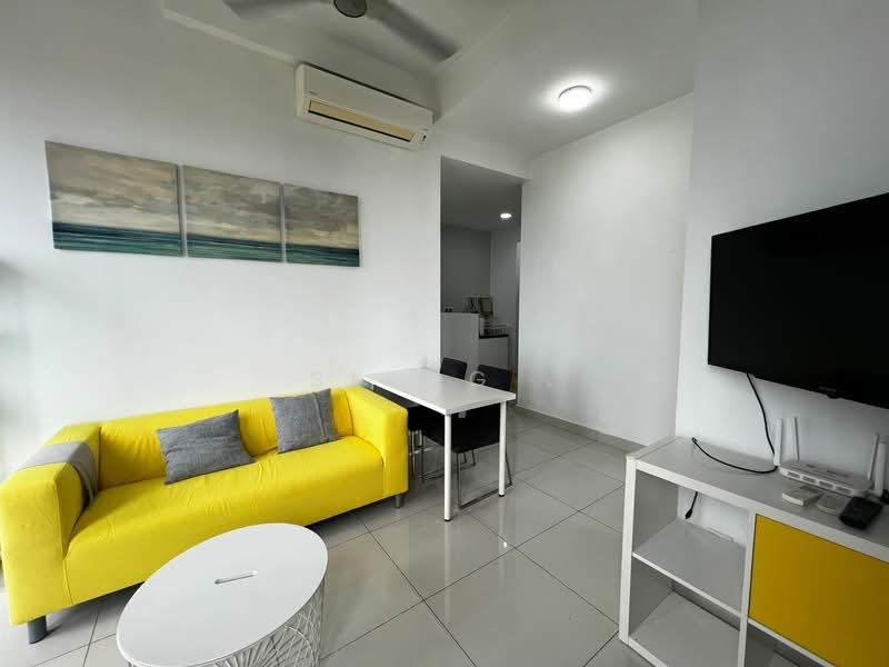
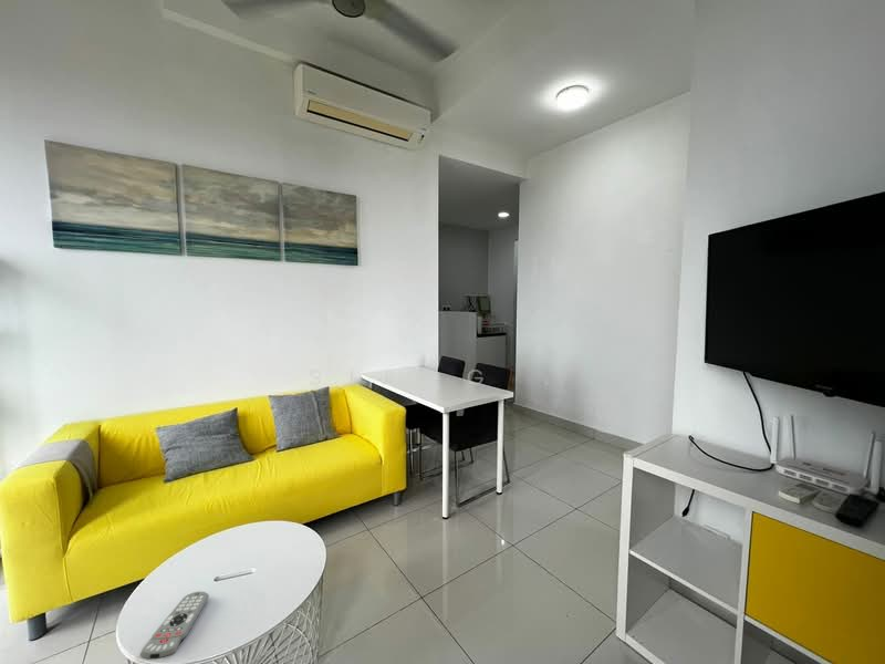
+ remote control [139,591,210,661]
